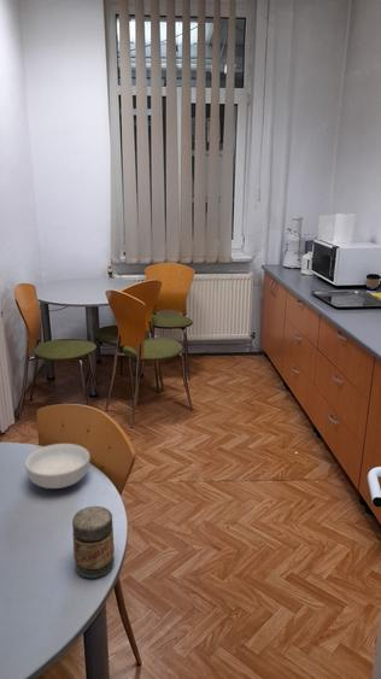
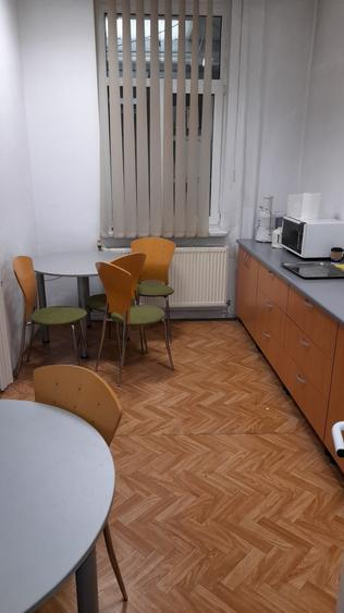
- jar [71,505,116,579]
- cereal bowl [24,443,90,490]
